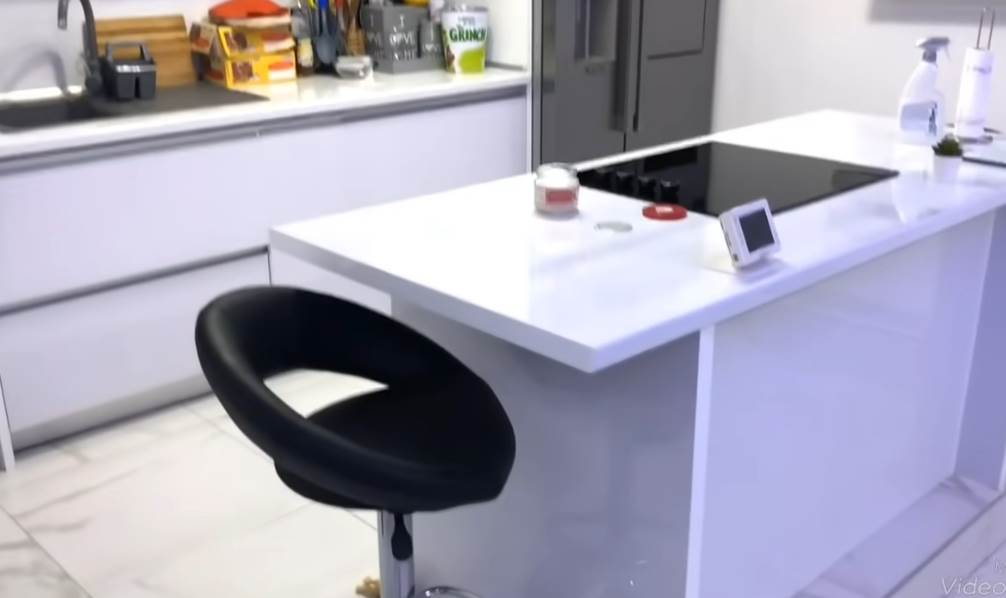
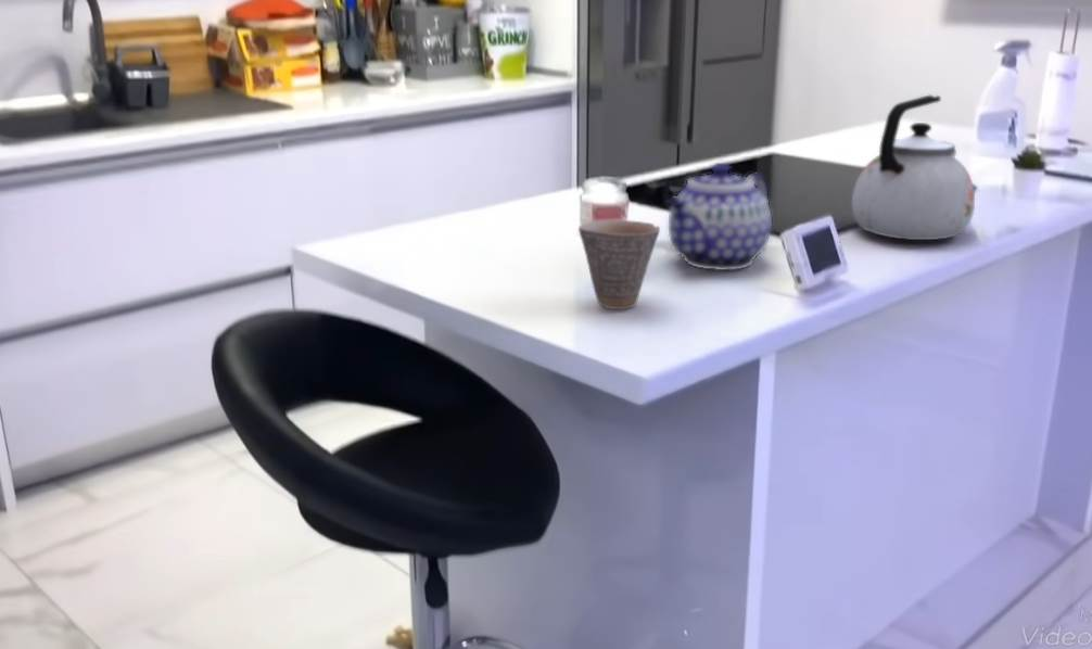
+ teapot [666,162,773,271]
+ kettle [851,94,976,241]
+ cup [577,219,661,310]
